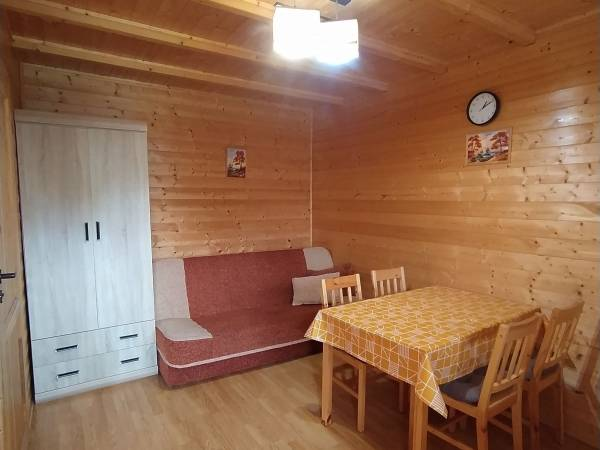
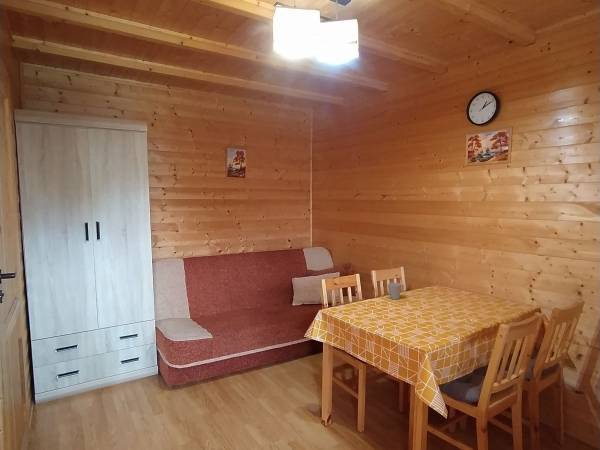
+ mug [387,282,405,300]
